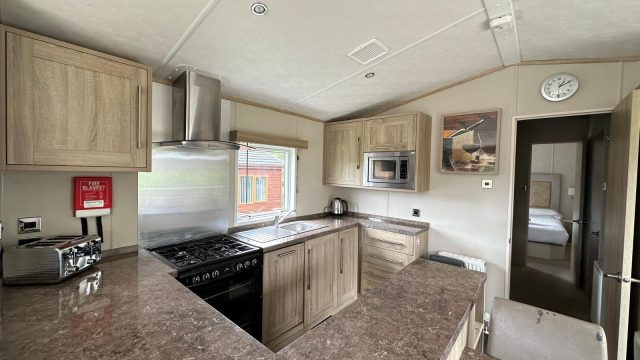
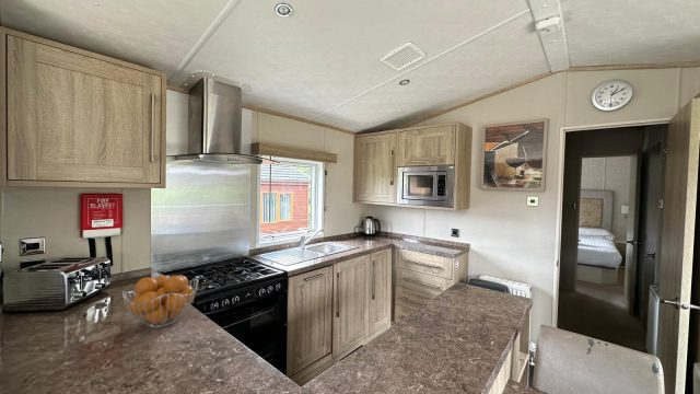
+ fruit basket [121,274,199,328]
